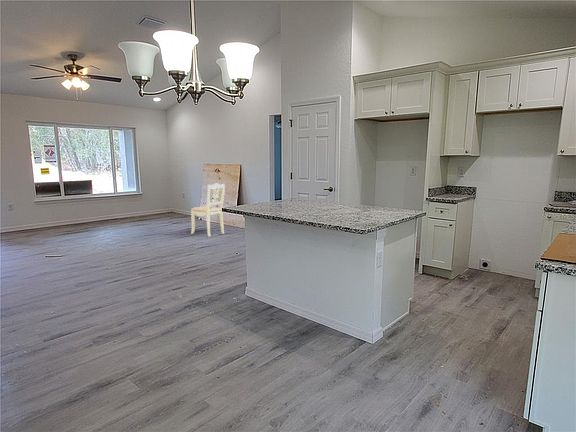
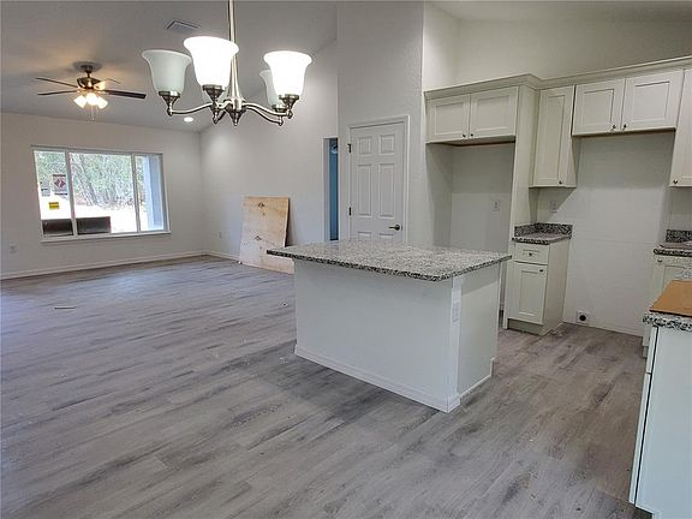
- dining chair [190,183,226,237]
